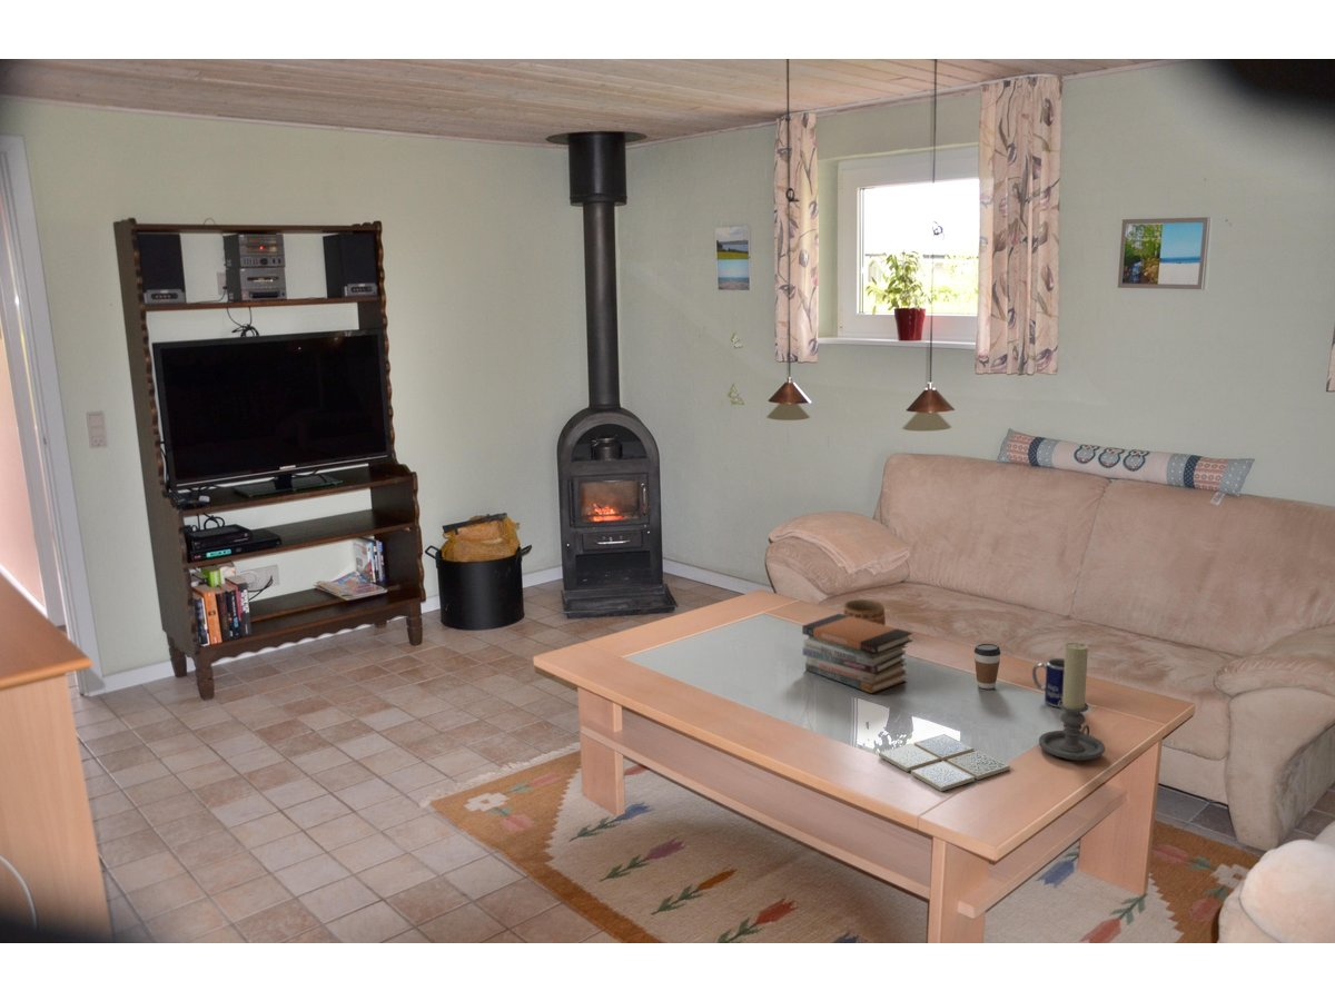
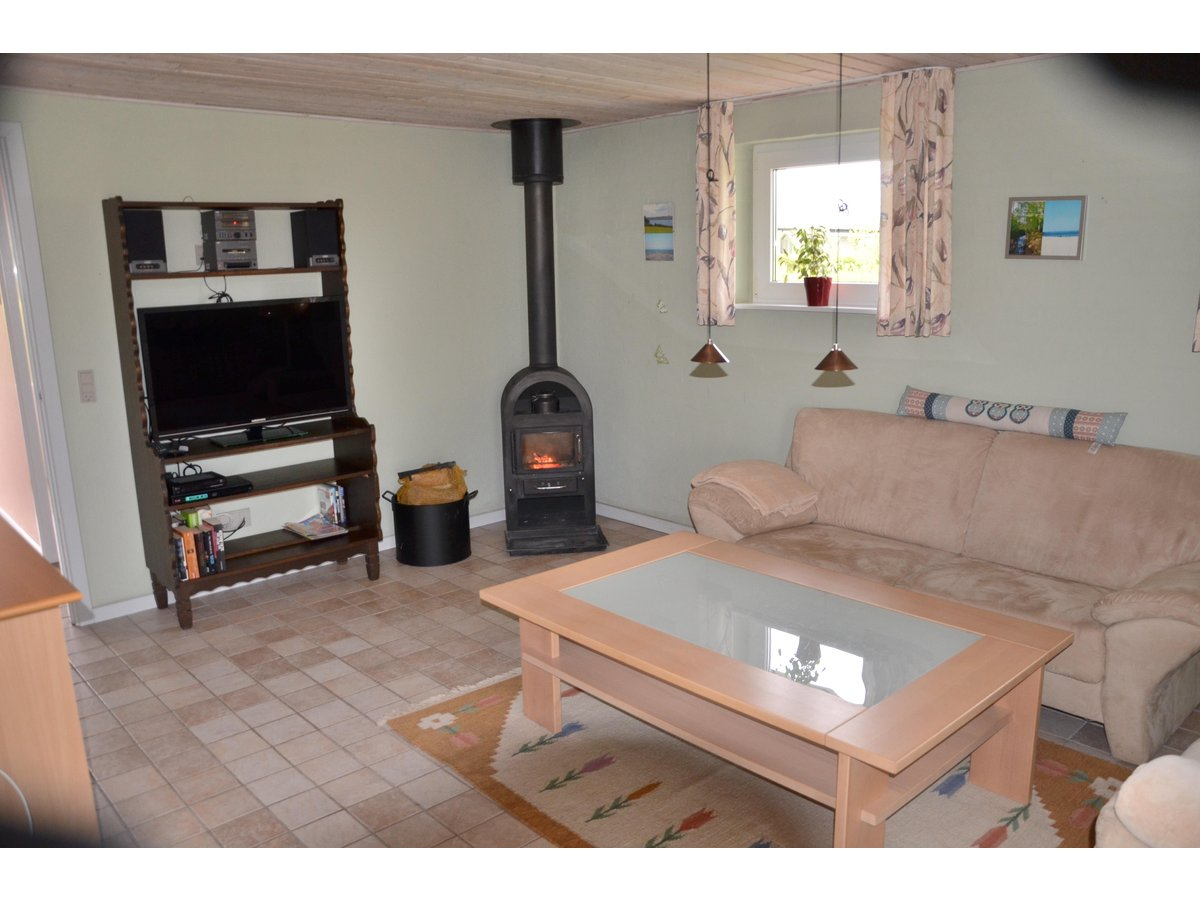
- candle holder [1038,642,1106,762]
- mug [1031,657,1065,708]
- drink coaster [878,733,1011,792]
- coffee cup [973,643,1002,690]
- bowl [842,598,887,625]
- book stack [801,613,913,694]
